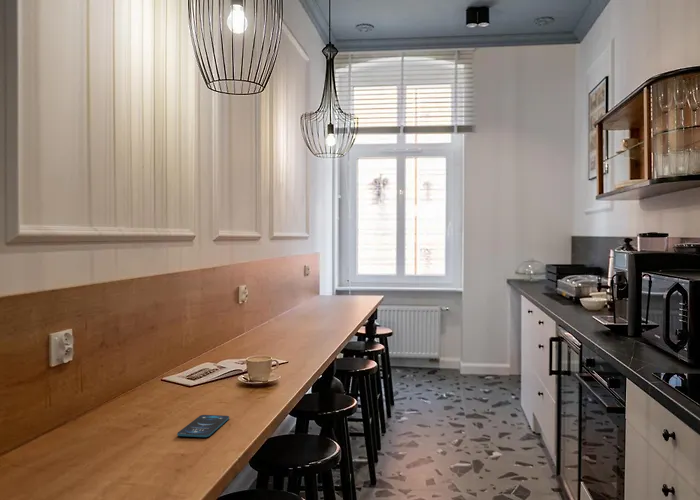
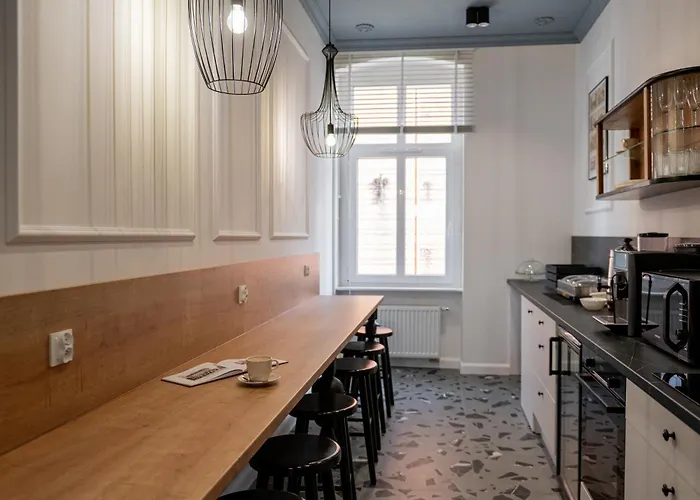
- smartphone [176,414,230,438]
